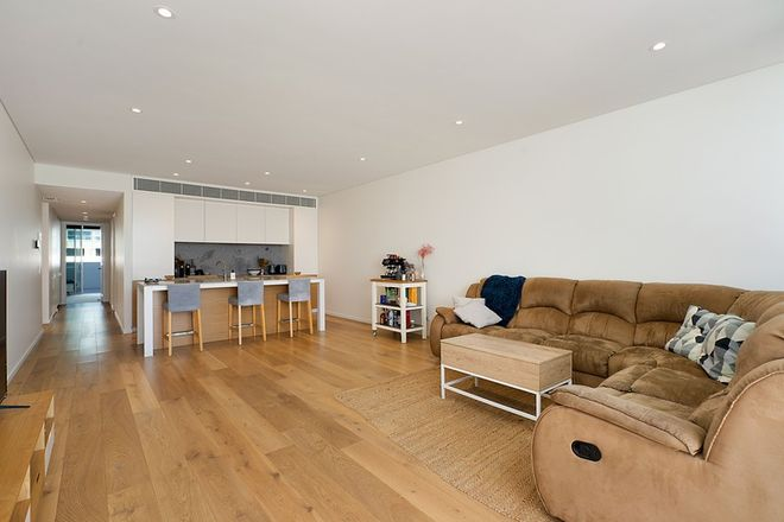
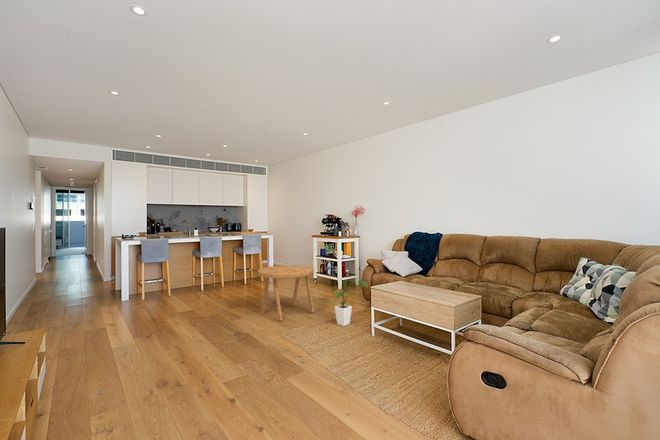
+ house plant [325,278,369,327]
+ side table [257,264,316,322]
